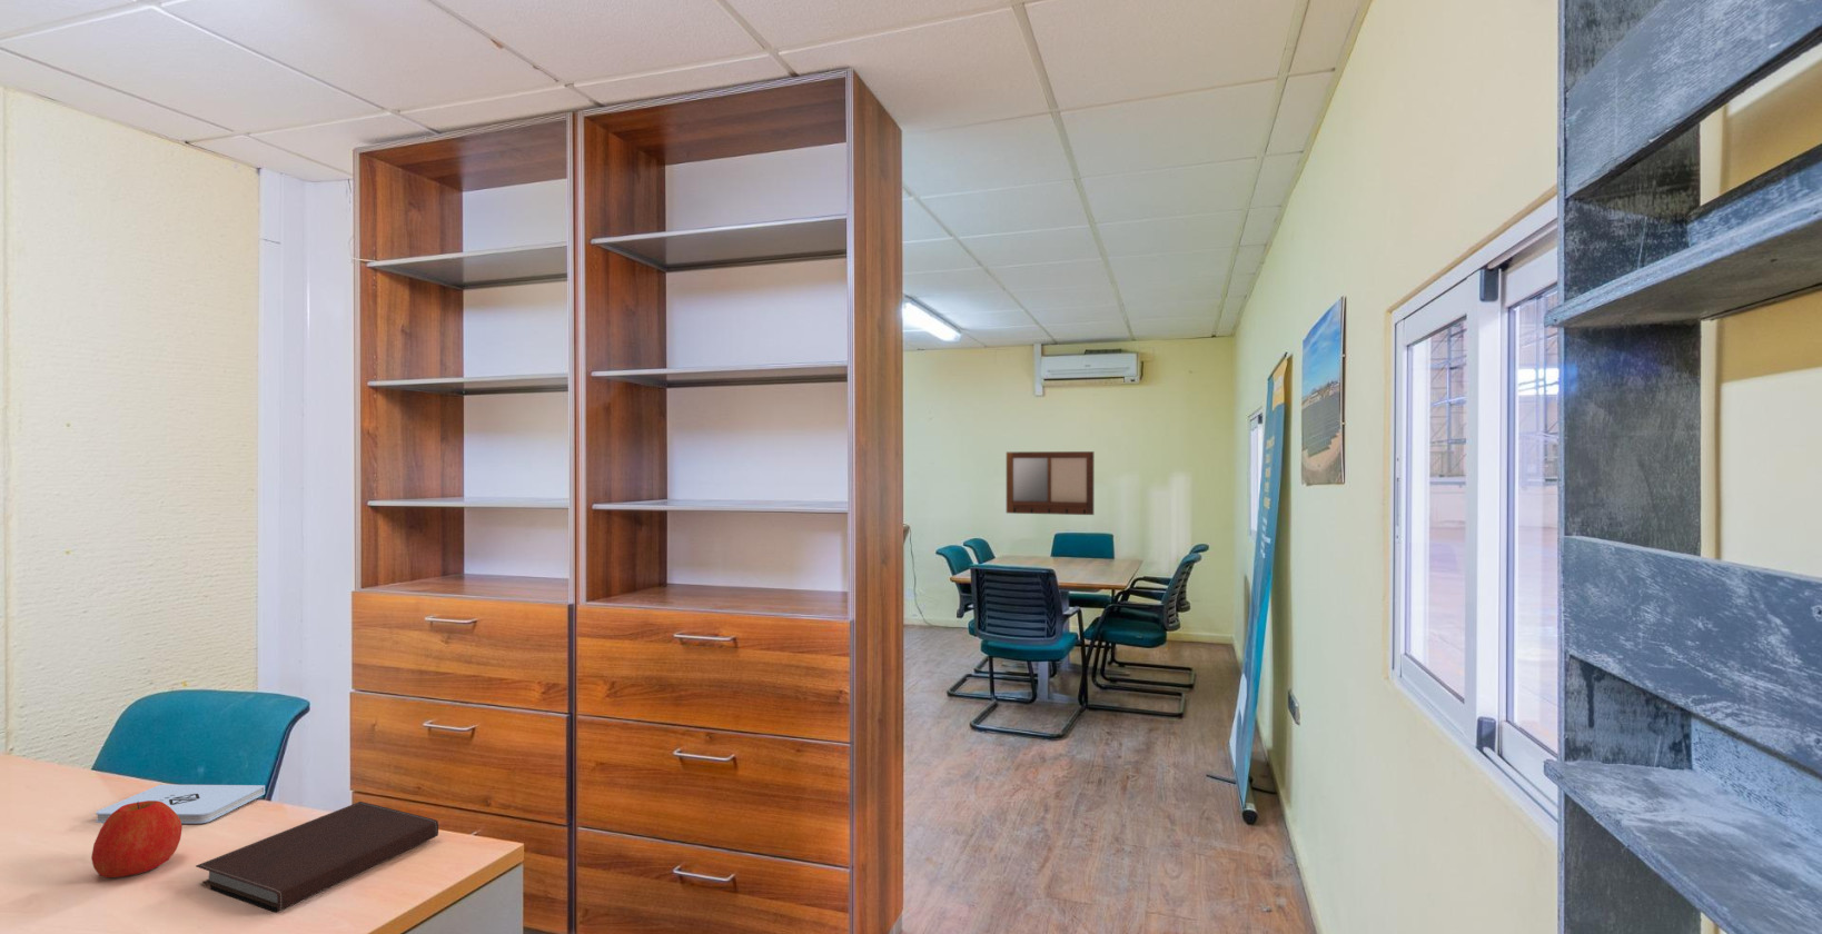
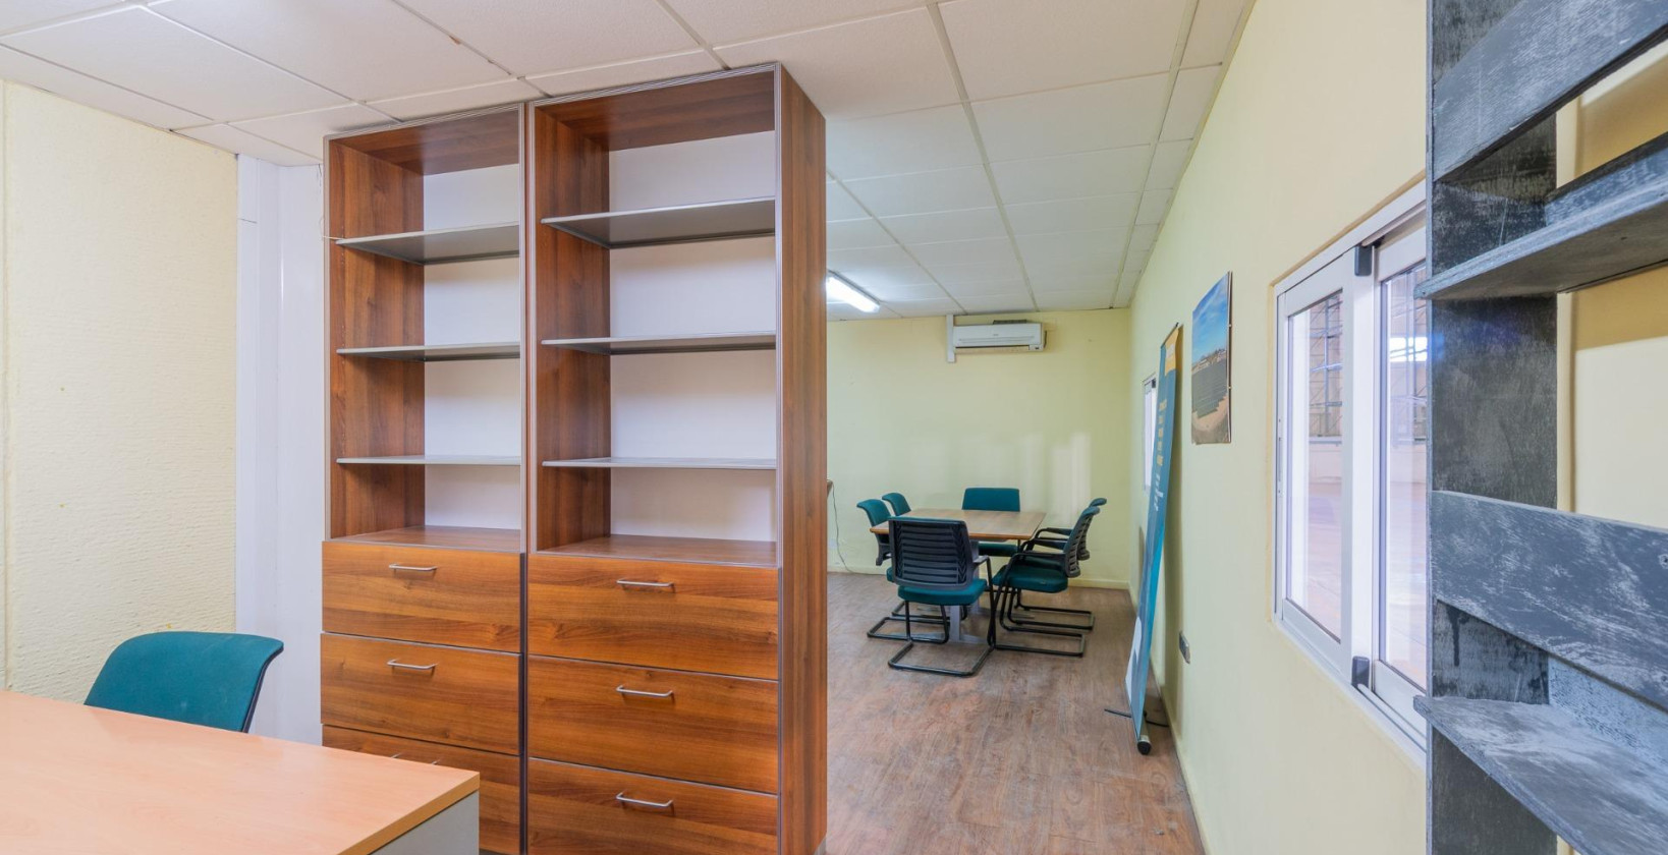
- notepad [95,784,266,826]
- writing board [1006,450,1095,516]
- apple [91,801,184,878]
- notebook [194,801,440,913]
